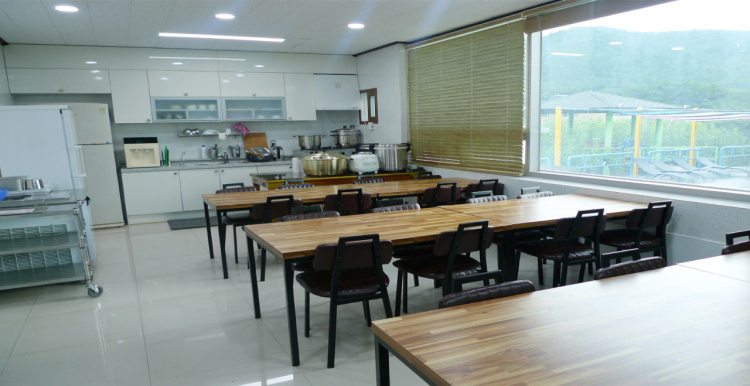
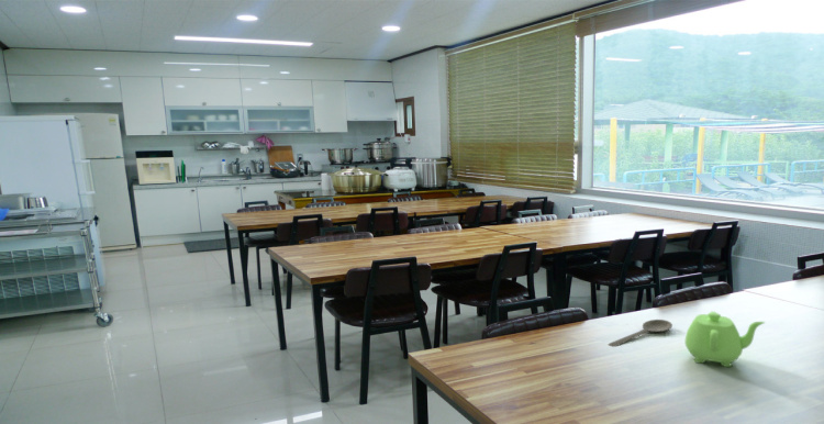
+ wooden spoon [608,319,673,348]
+ teapot [683,311,766,368]
